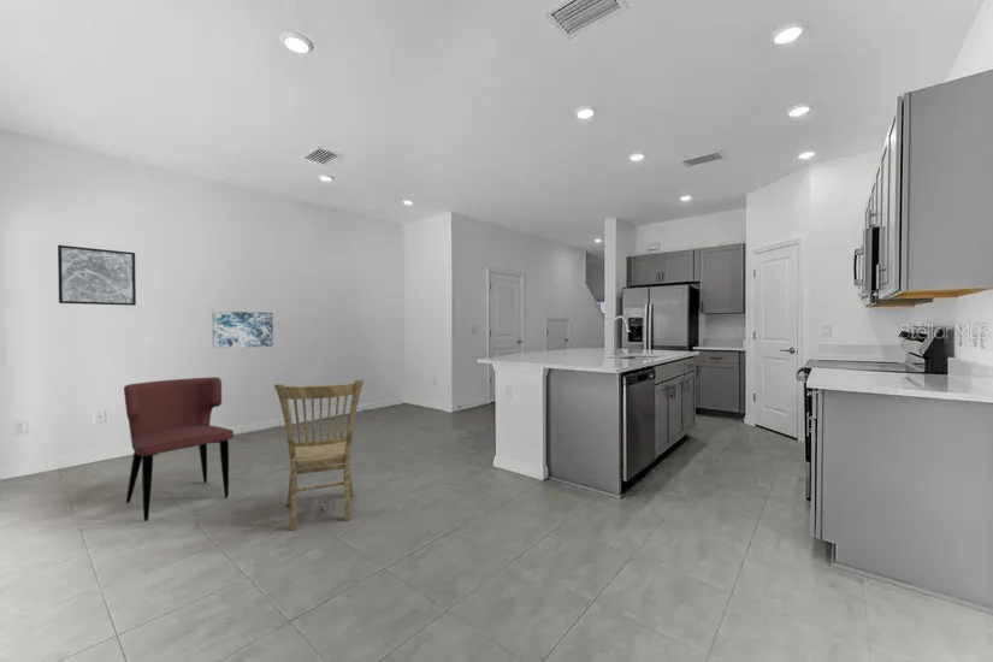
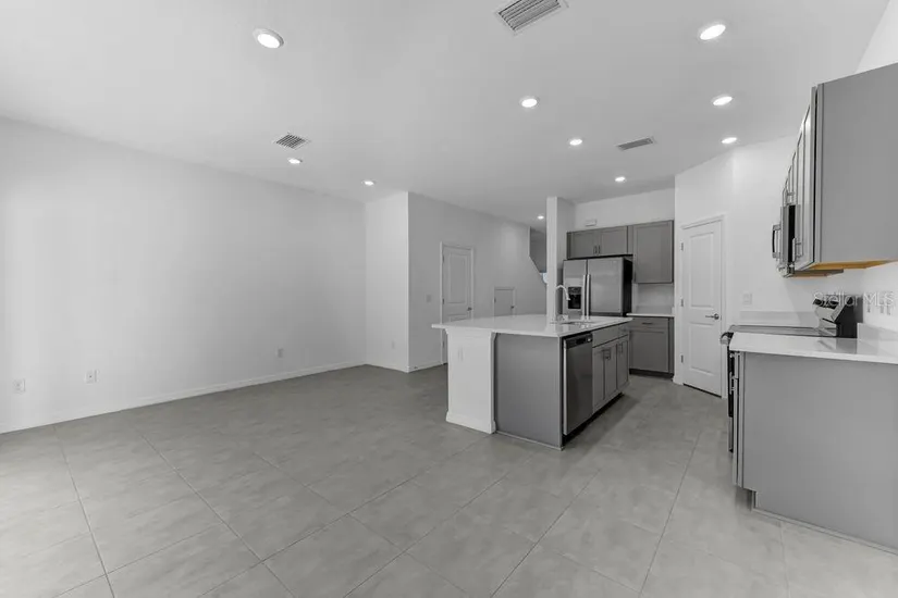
- dining chair [273,379,365,531]
- wall art [212,311,274,350]
- dining chair [123,377,235,522]
- wall art [57,244,137,307]
